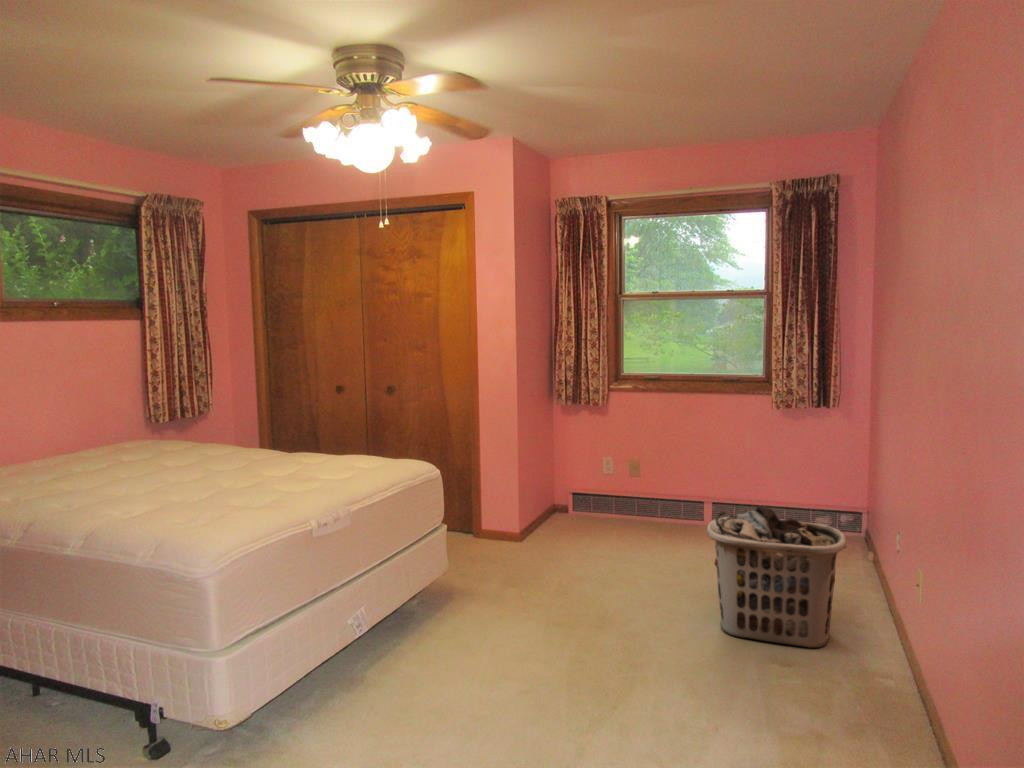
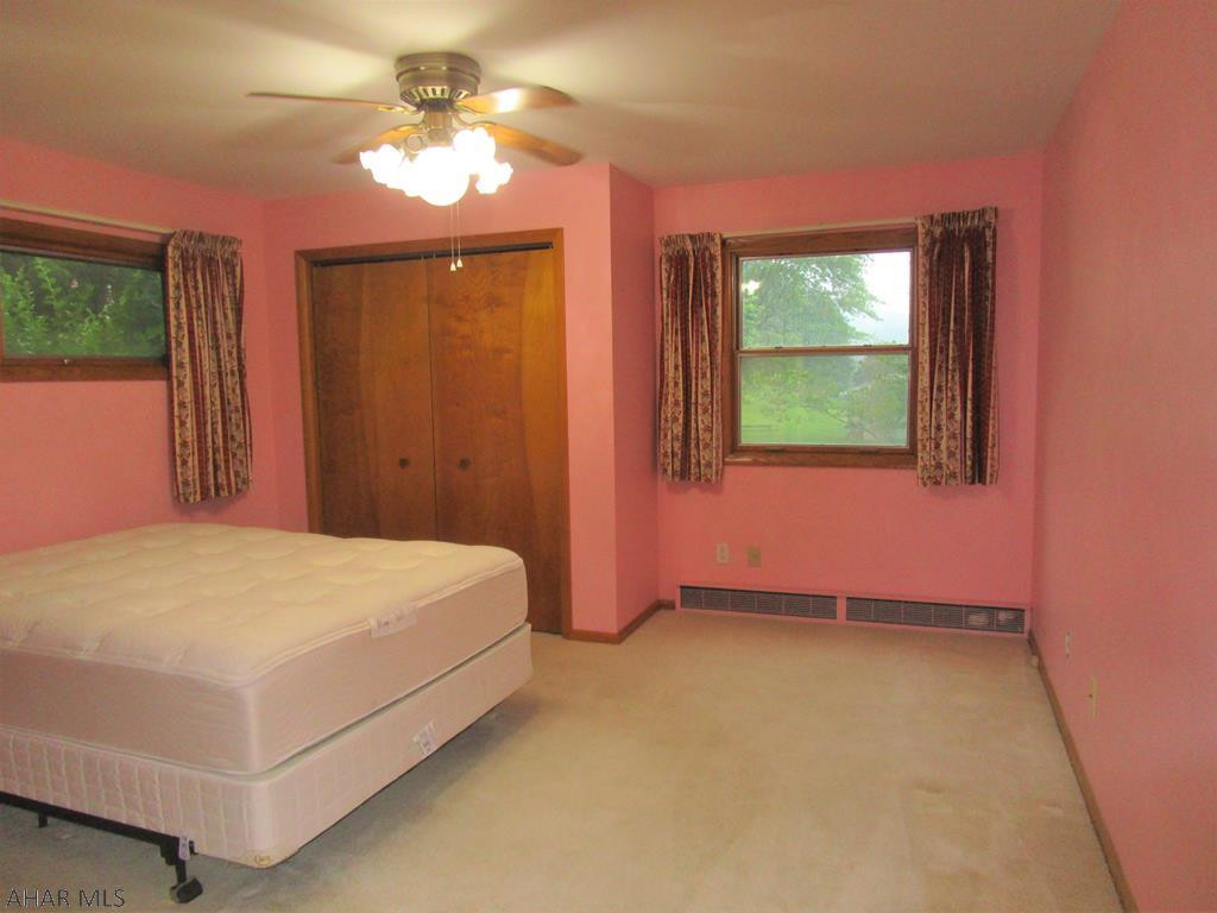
- clothes hamper [706,505,848,649]
